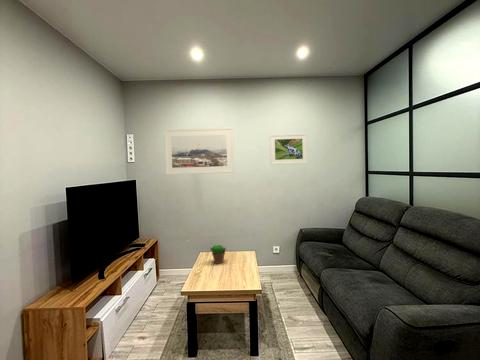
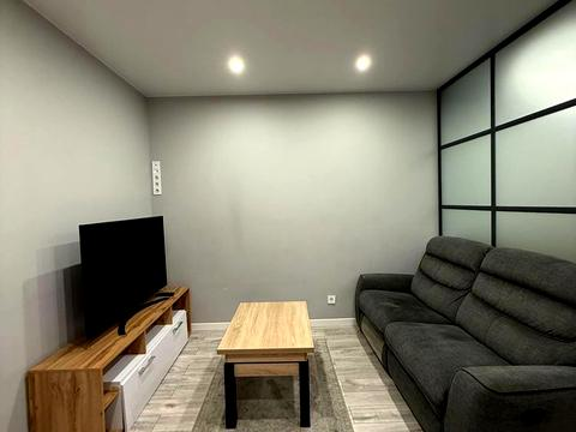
- succulent plant [209,244,227,265]
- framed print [163,127,235,176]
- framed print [268,132,309,166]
